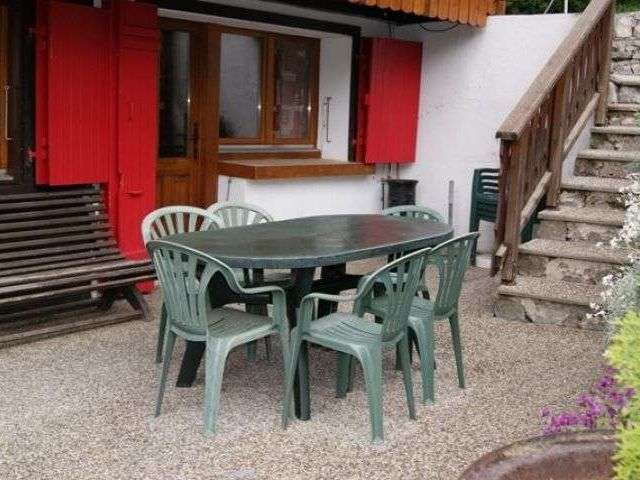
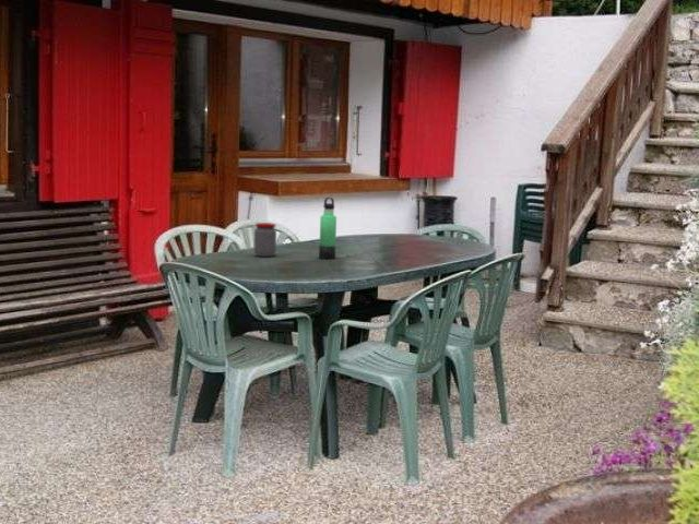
+ thermos bottle [318,196,337,260]
+ jar [253,222,277,258]
